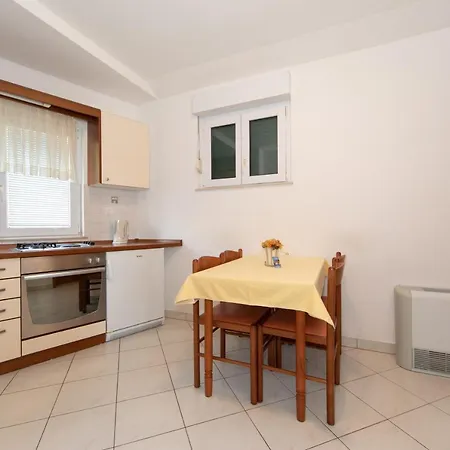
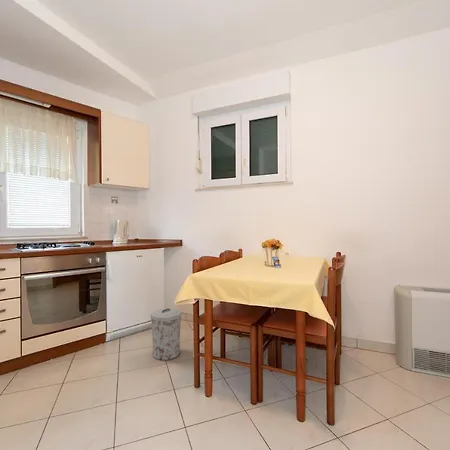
+ trash can [150,308,182,361]
